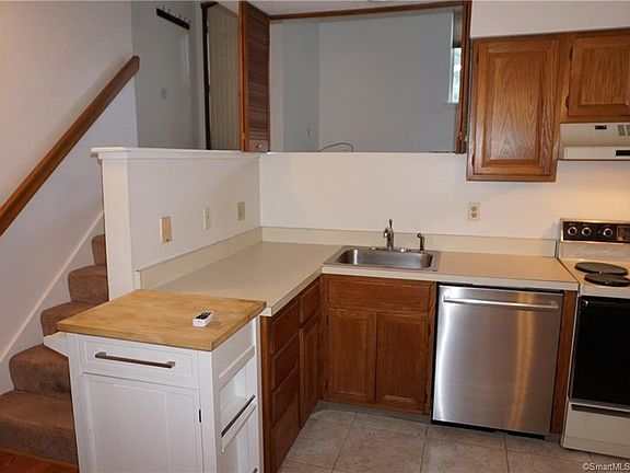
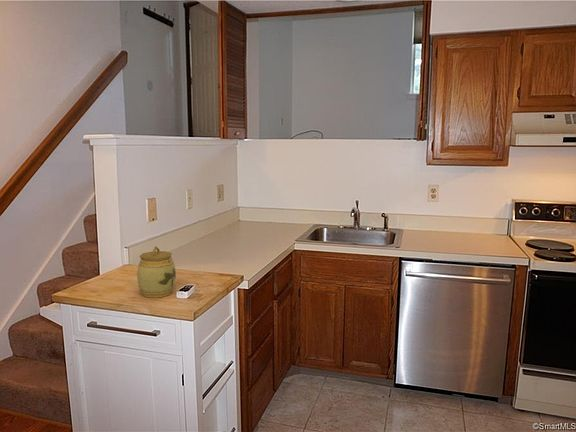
+ jar [136,245,177,299]
